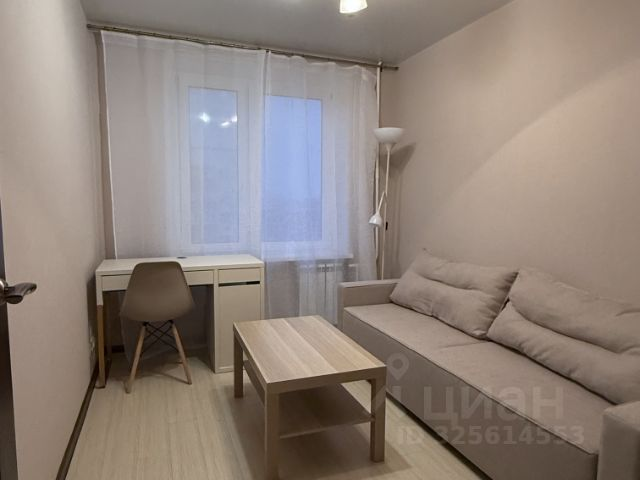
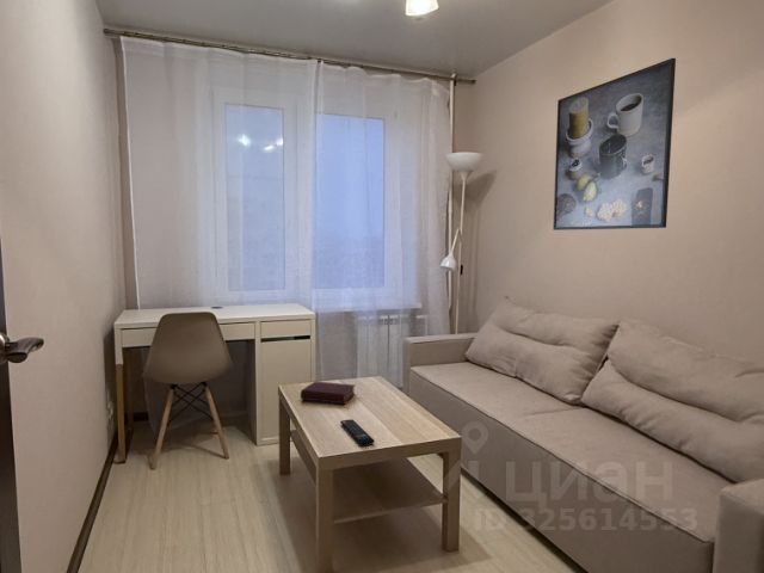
+ book [300,381,357,405]
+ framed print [553,57,677,232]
+ remote control [339,418,376,446]
